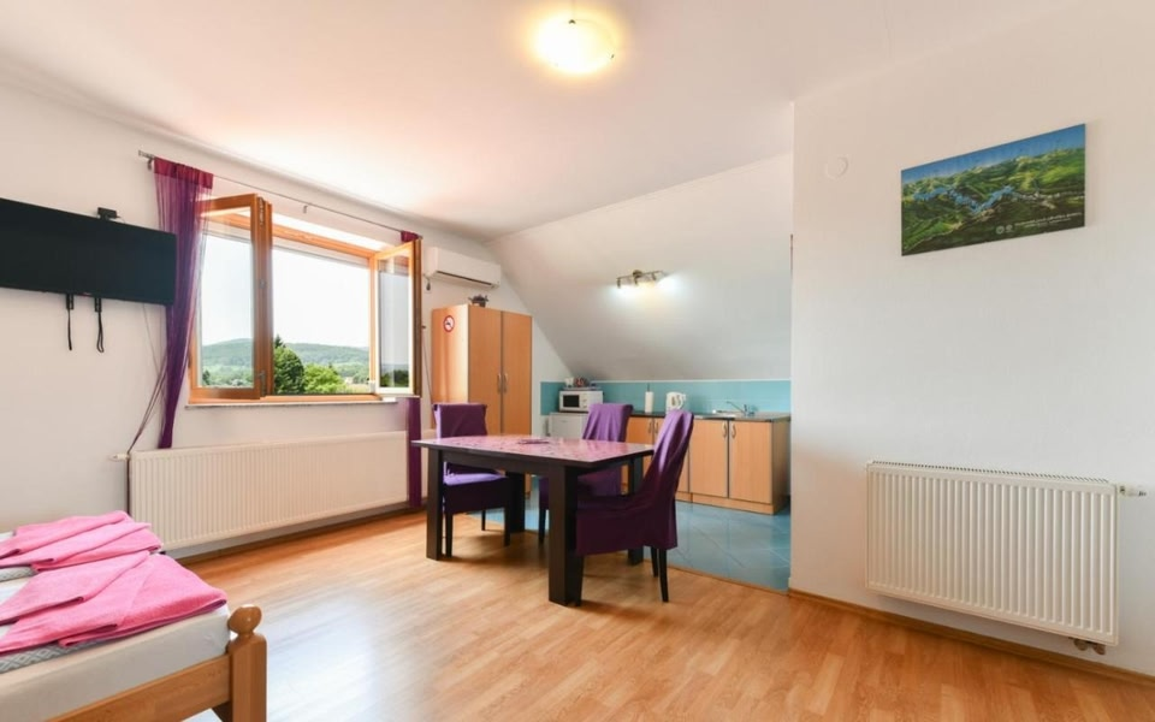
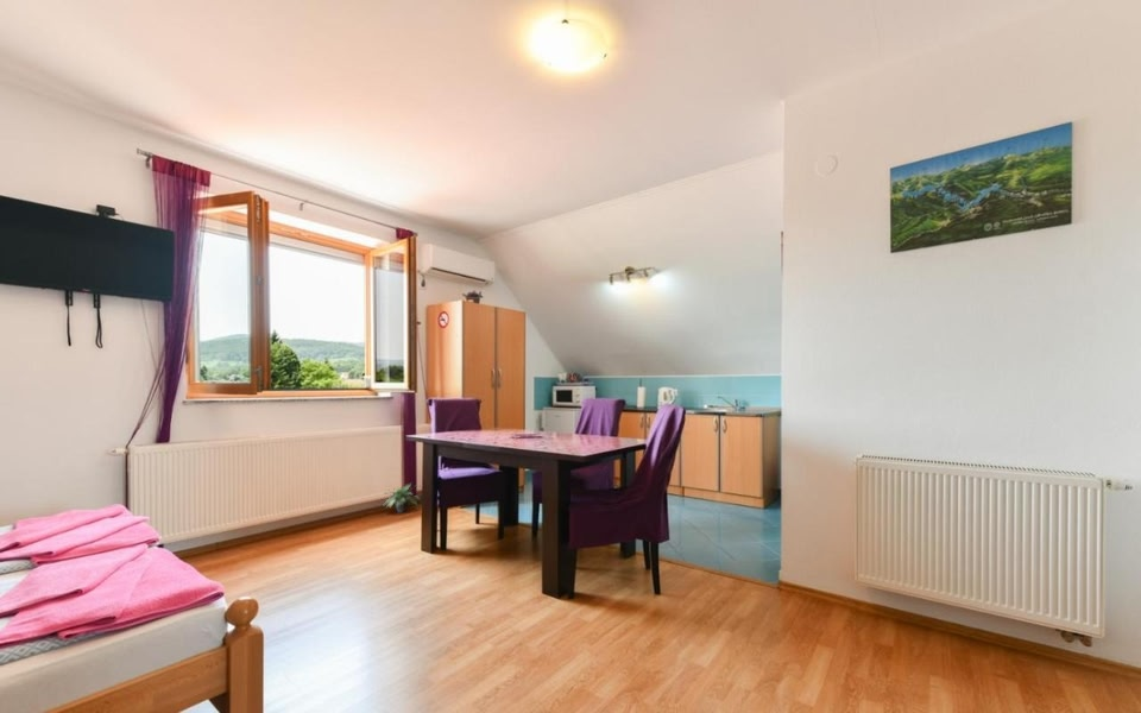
+ potted plant [383,482,422,513]
